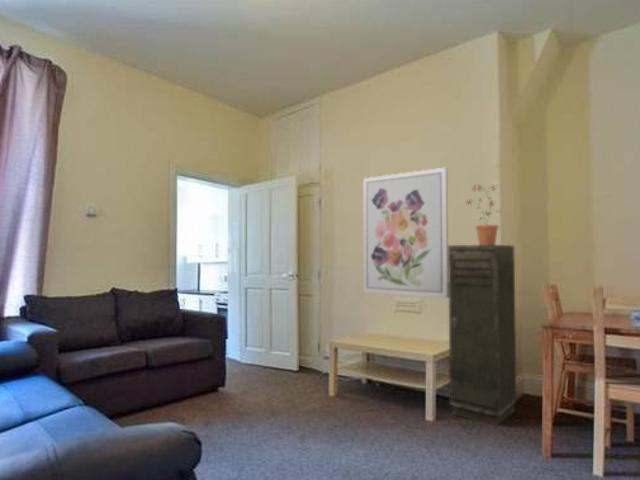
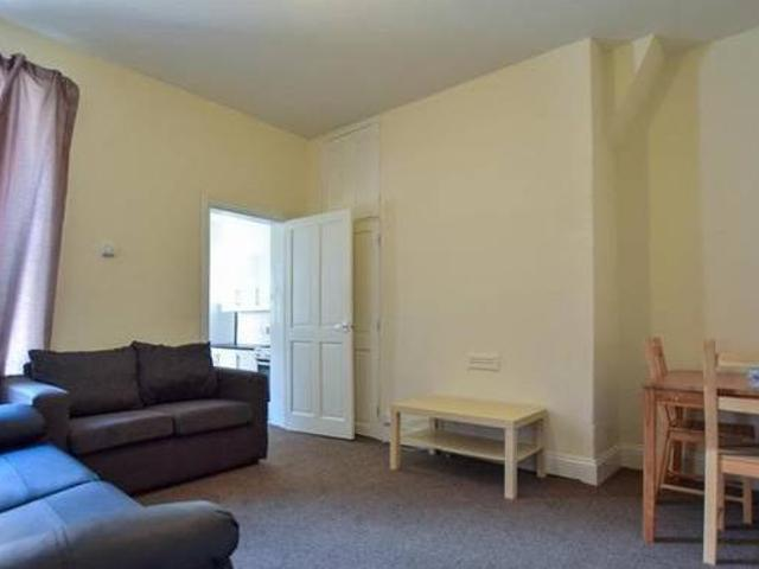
- storage cabinet [448,244,517,427]
- potted plant [466,184,503,245]
- wall art [362,167,449,299]
